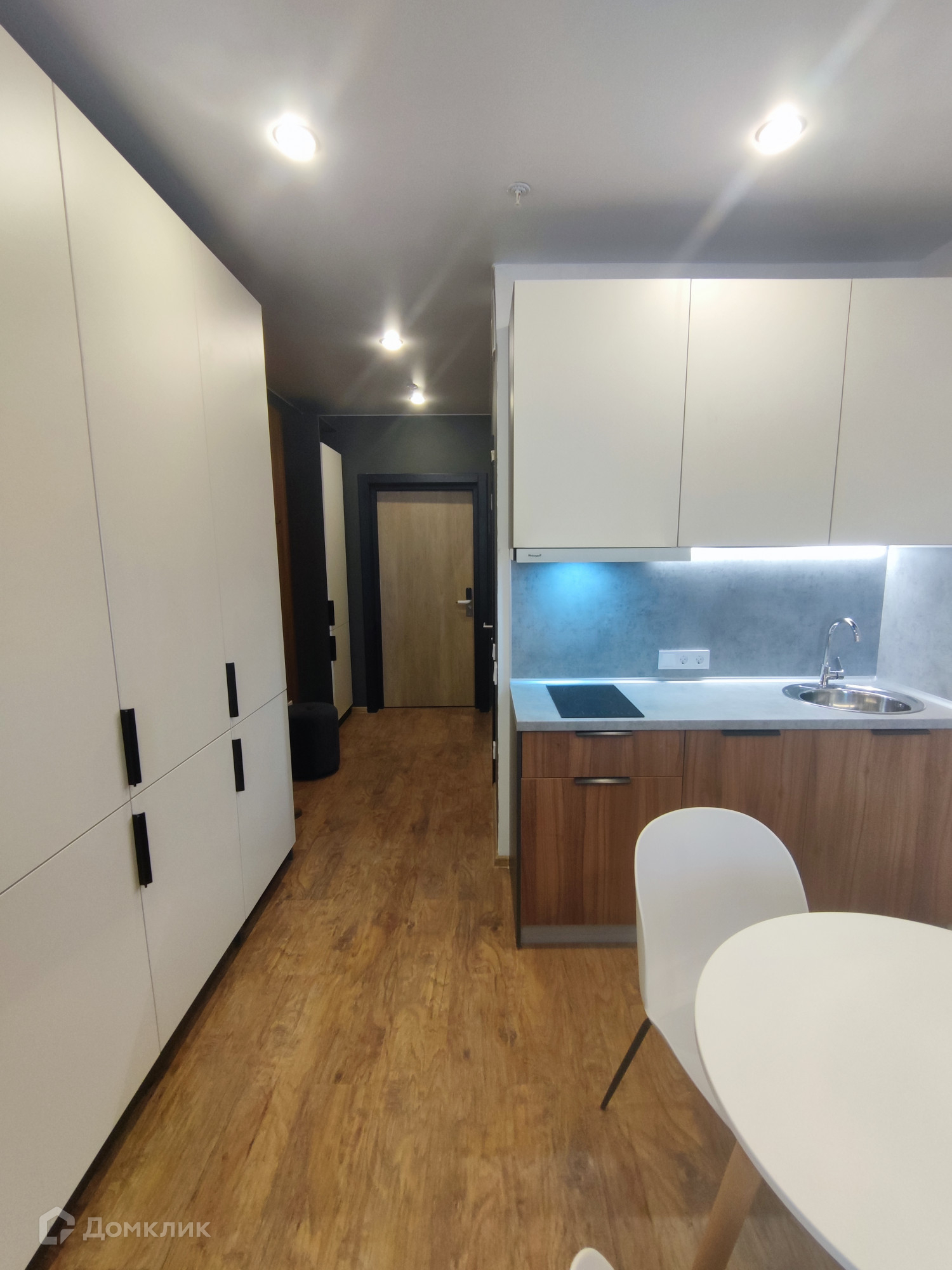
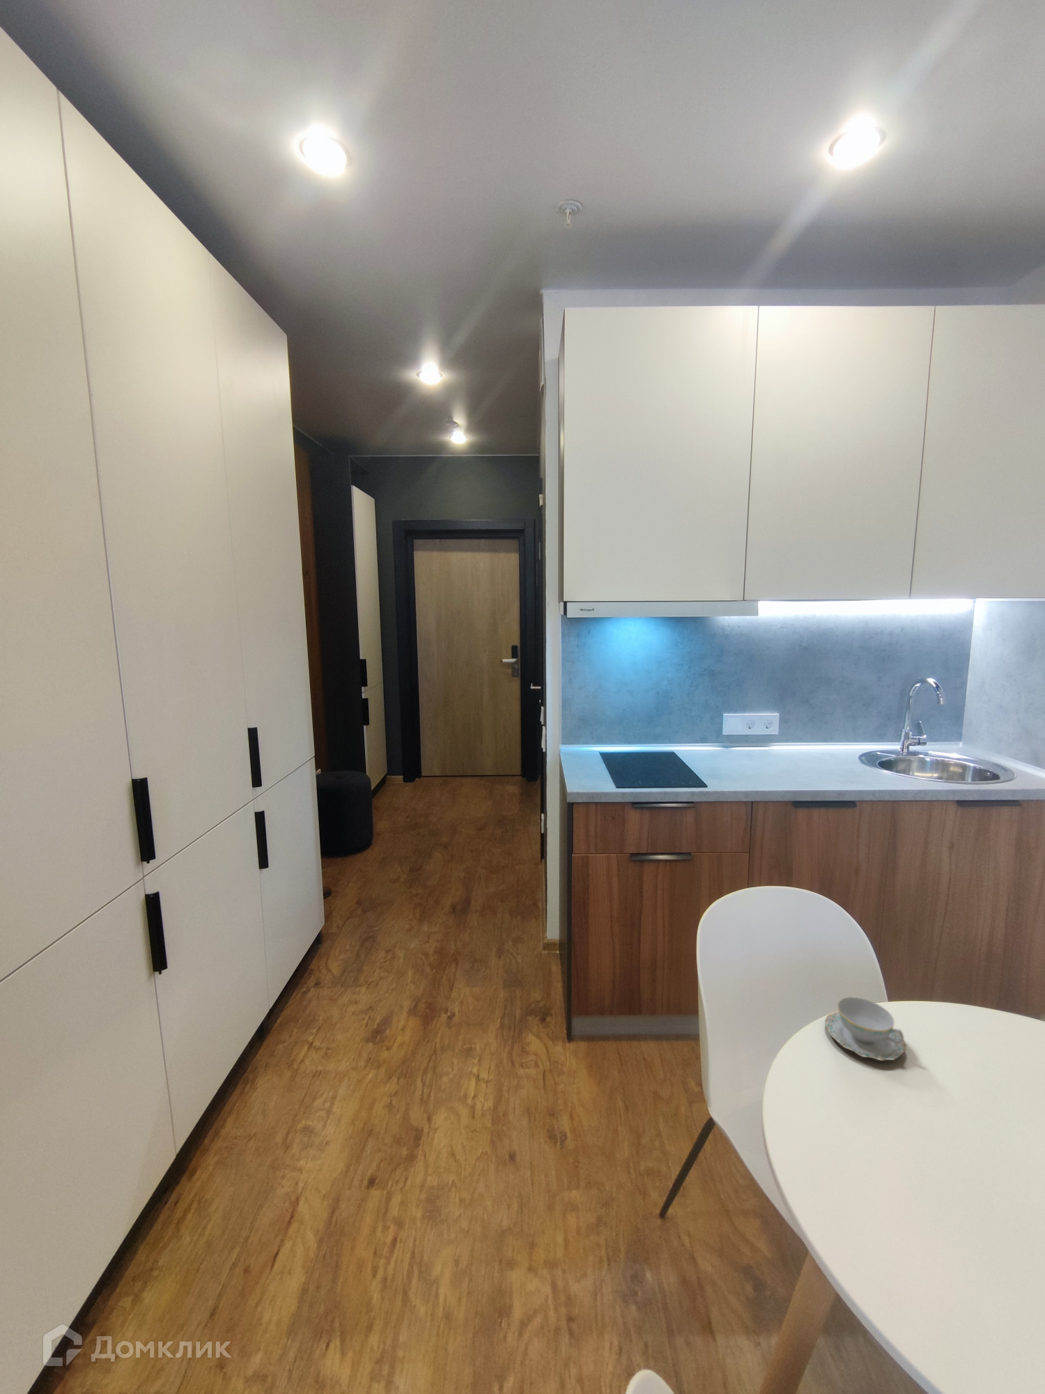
+ chinaware [824,996,907,1061]
